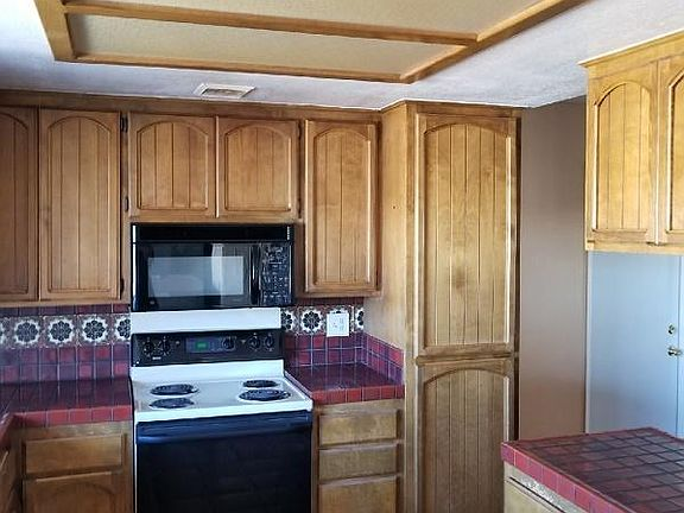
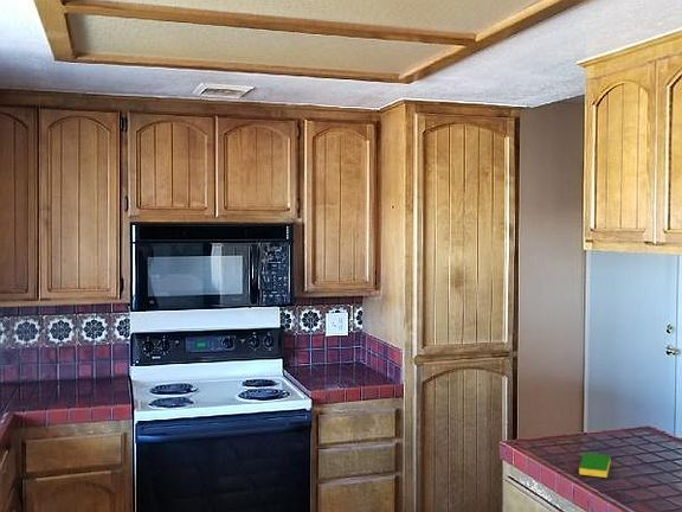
+ dish sponge [578,452,611,479]
